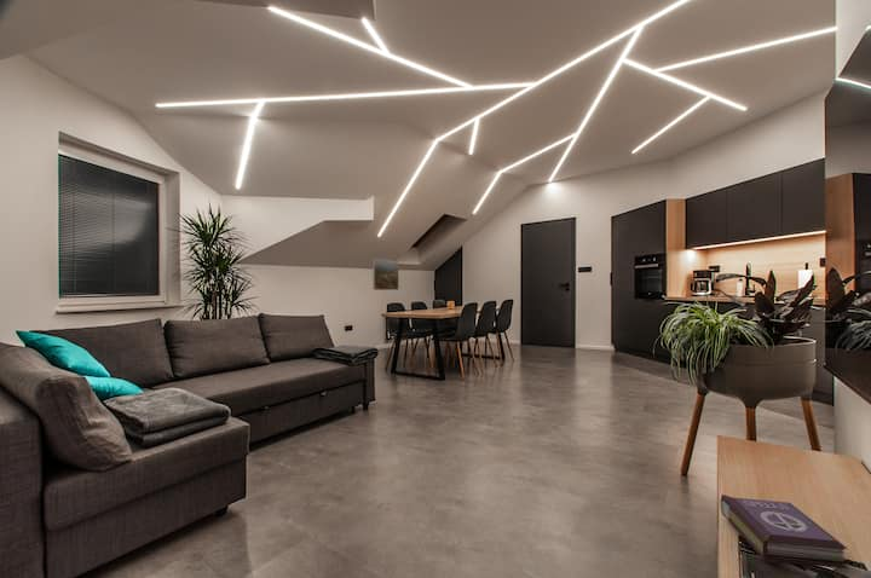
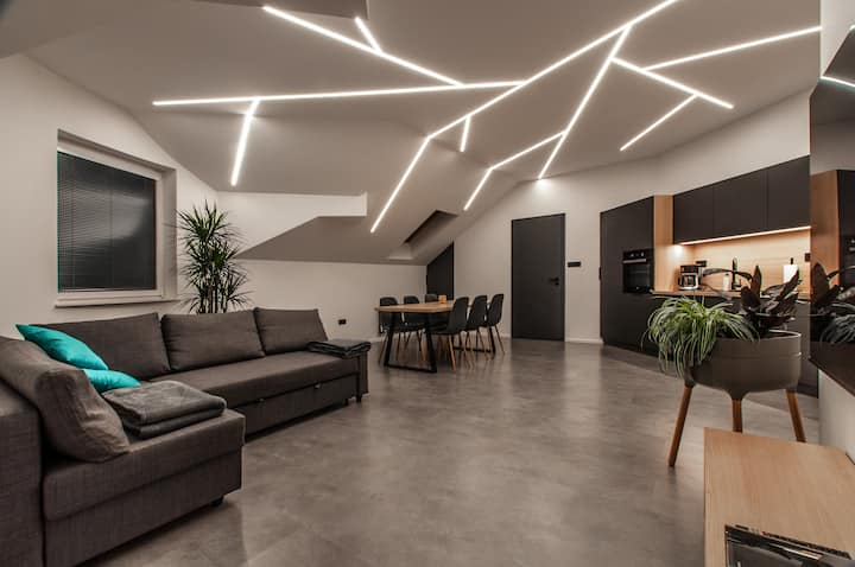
- book [720,493,849,570]
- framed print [371,258,399,291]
